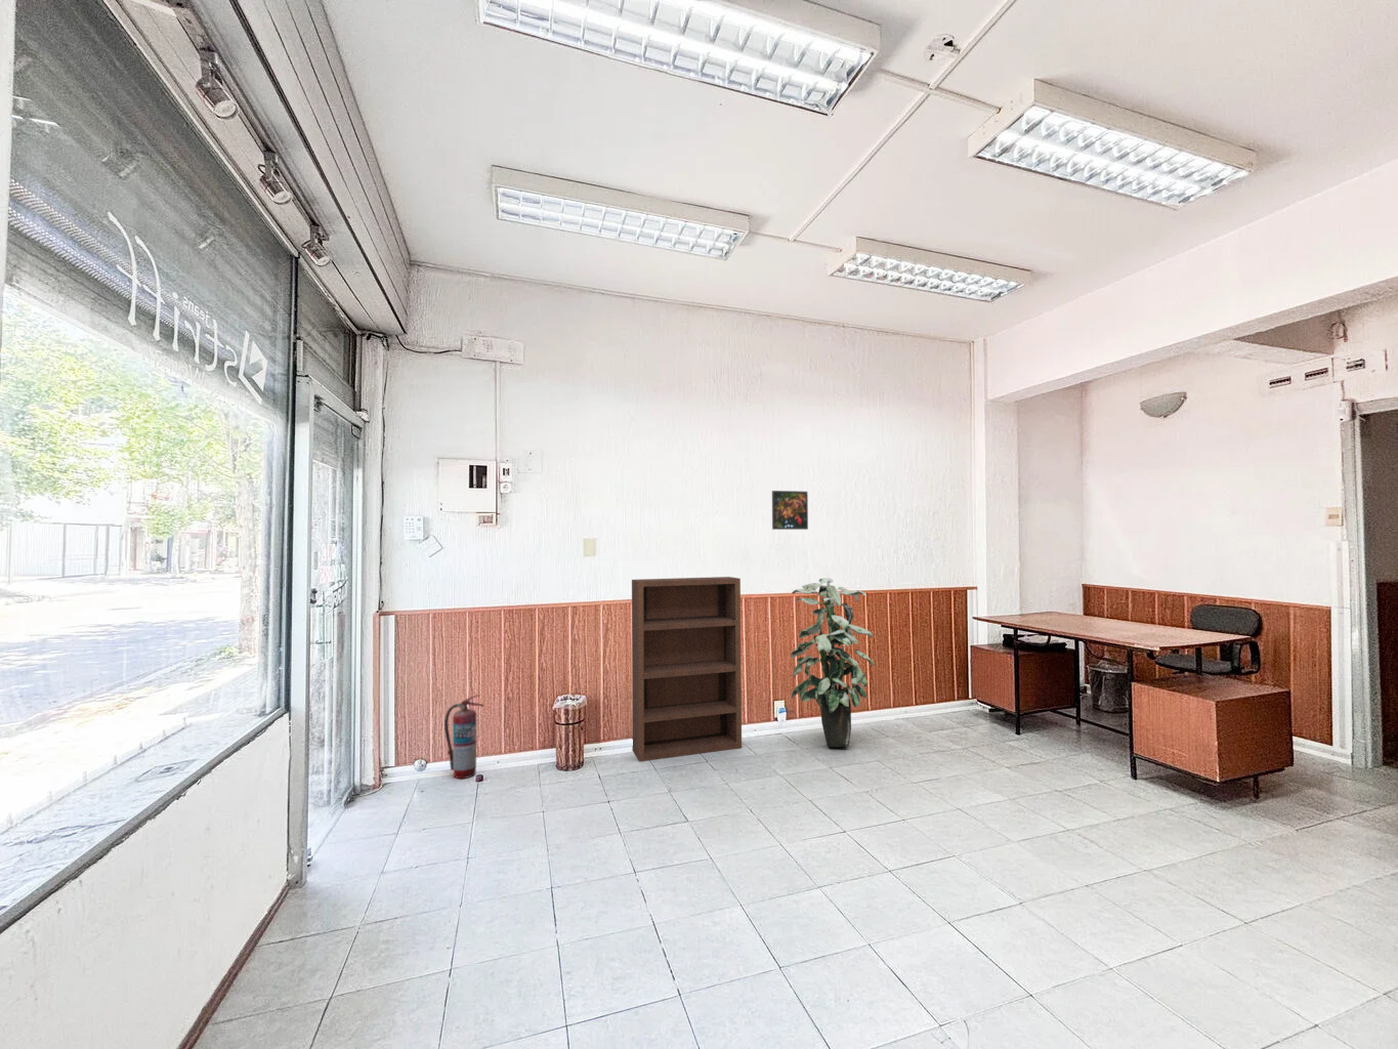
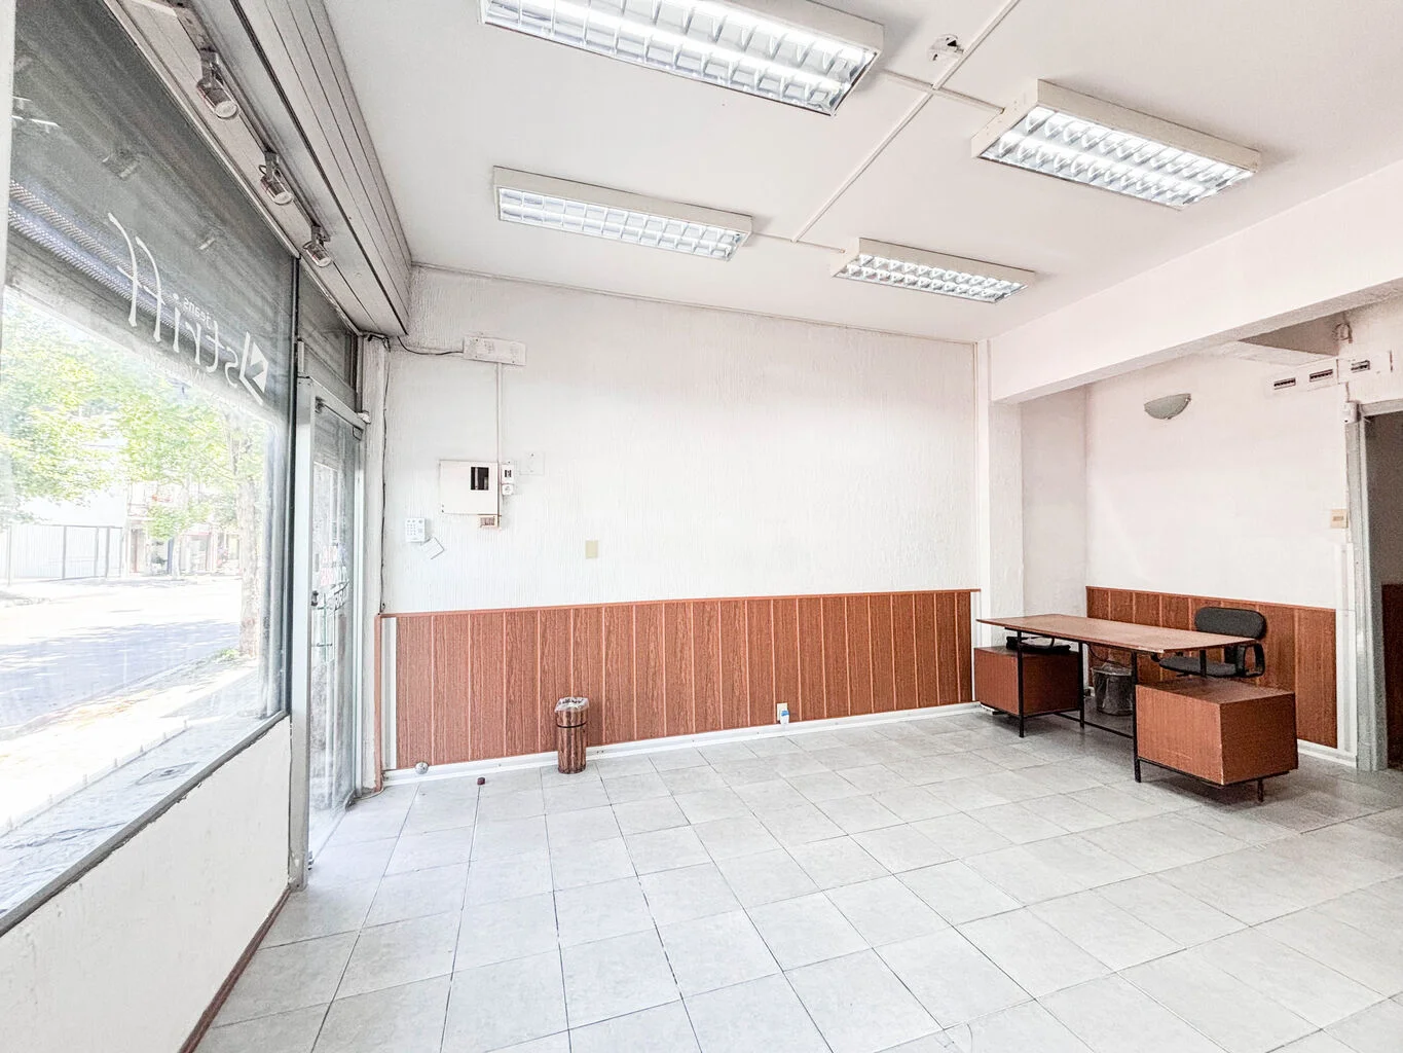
- indoor plant [790,576,876,748]
- fire extinguisher [444,693,486,779]
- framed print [771,489,809,531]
- bookcase [631,575,743,763]
